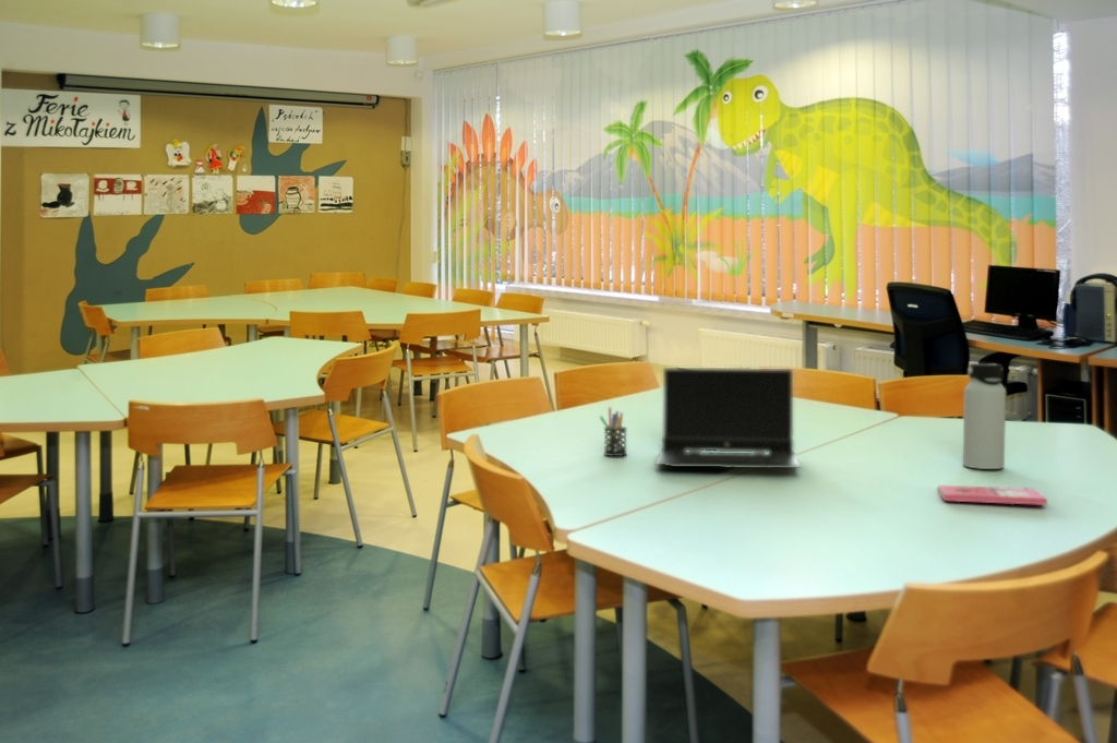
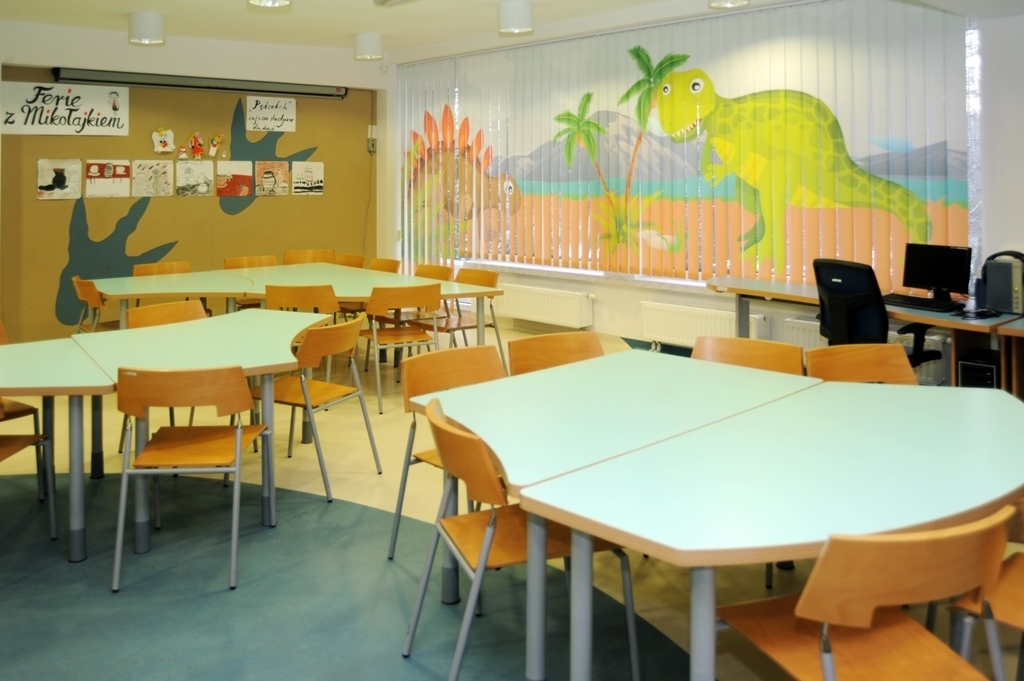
- water bottle [962,362,1007,470]
- laptop computer [654,367,802,469]
- pen holder [599,406,628,457]
- notebook [937,484,1048,506]
